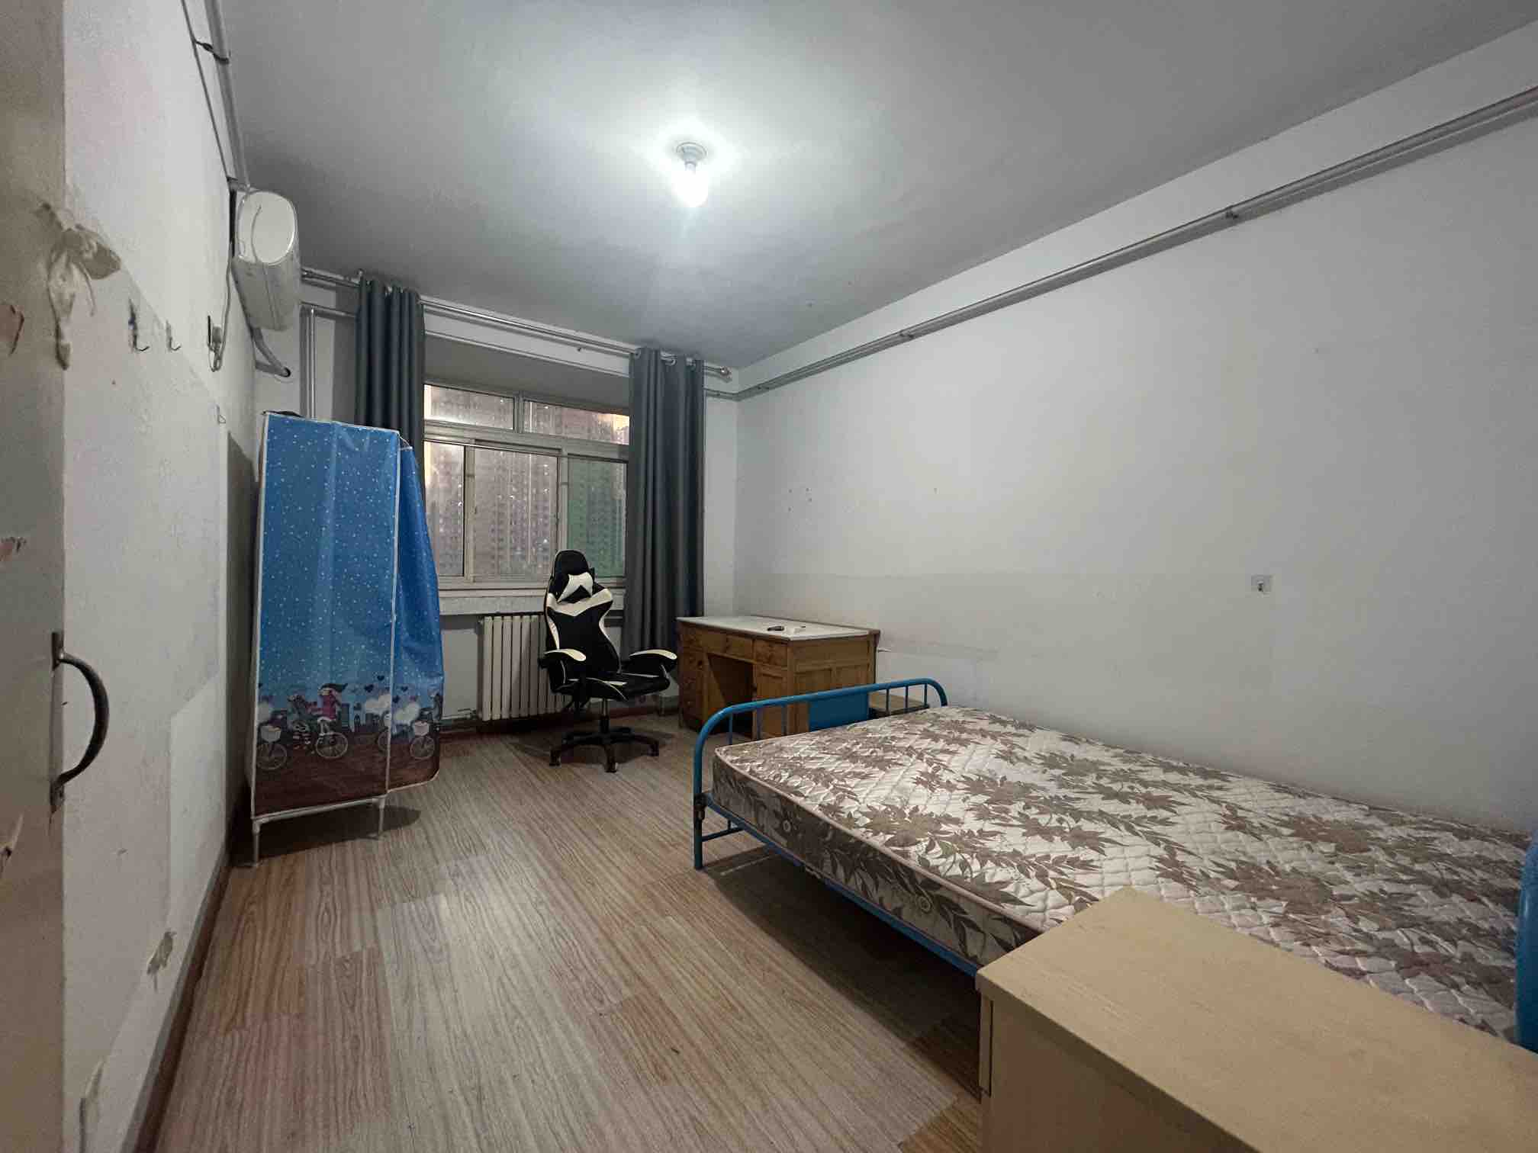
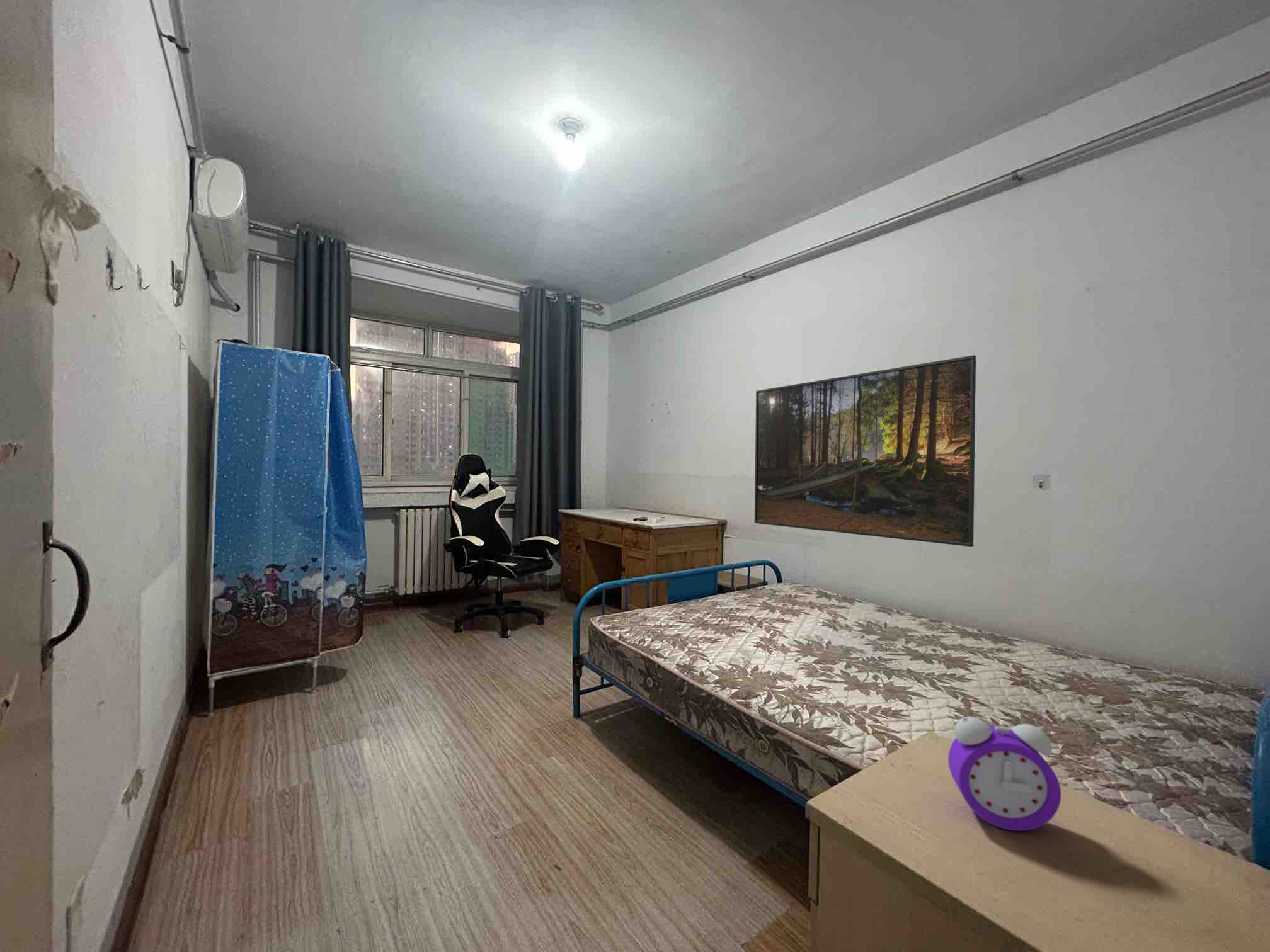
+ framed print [754,354,976,547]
+ alarm clock [947,716,1061,832]
